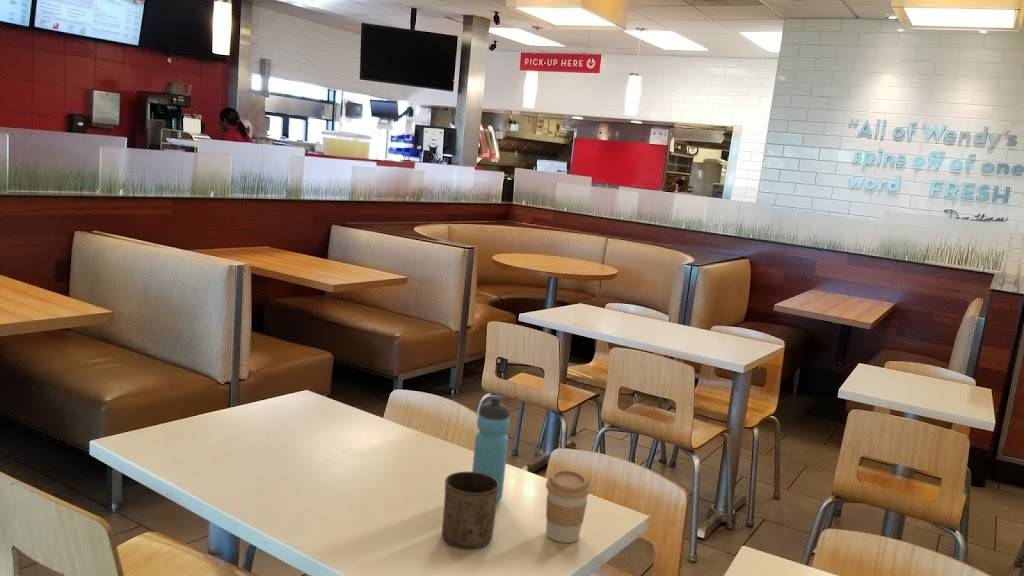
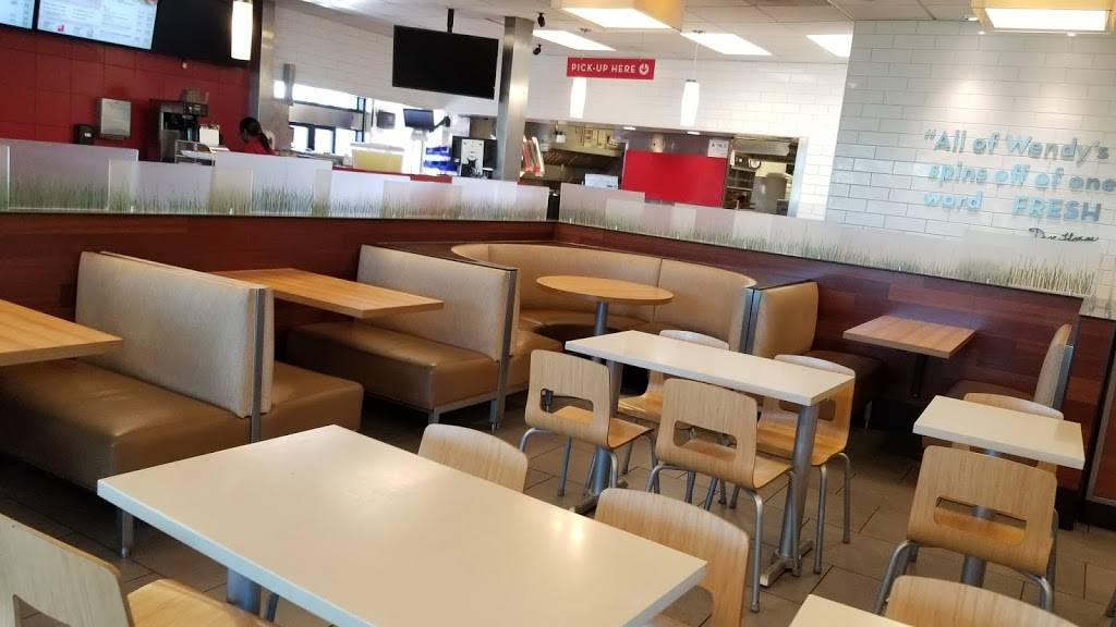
- cup [441,471,499,549]
- coffee cup [545,469,592,544]
- water bottle [471,396,511,503]
